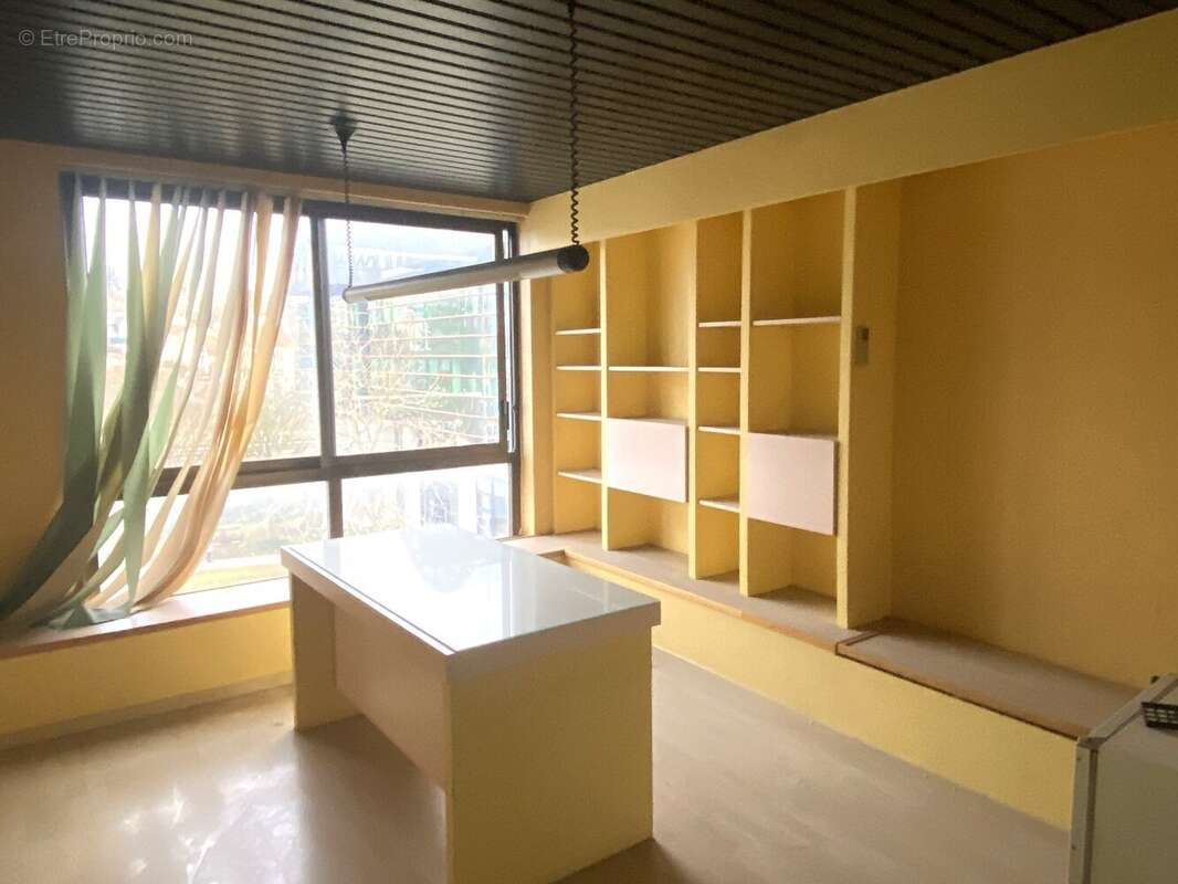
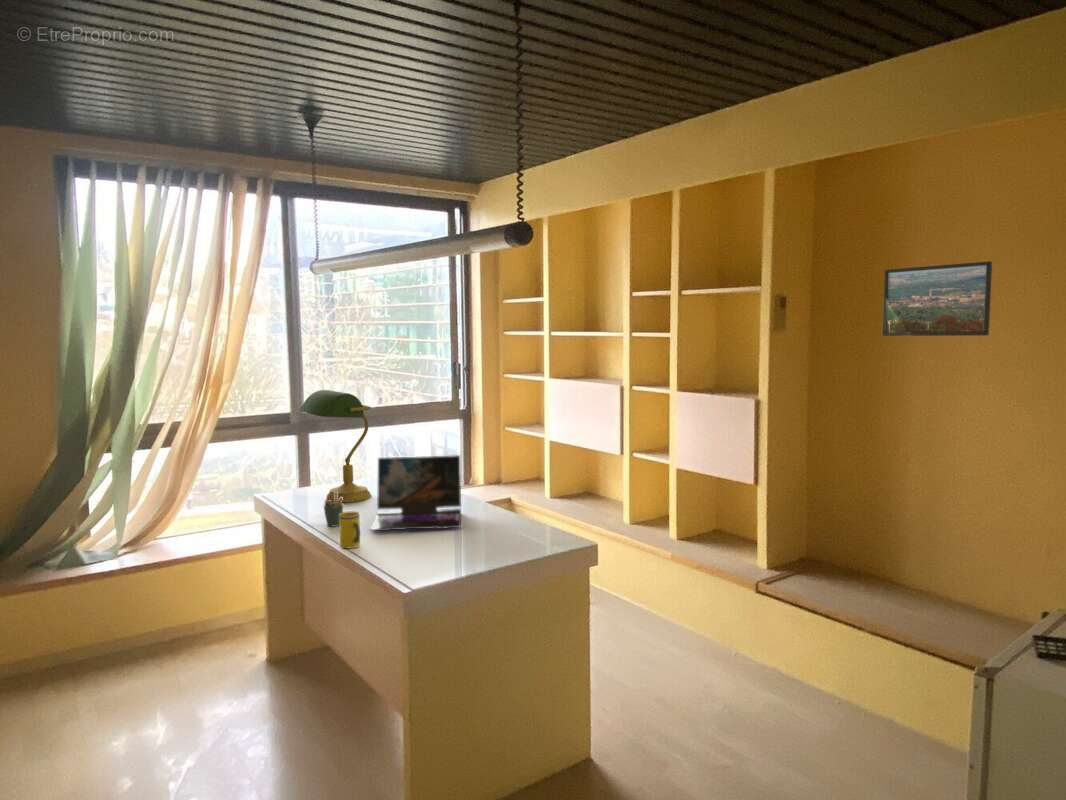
+ mug [338,511,361,549]
+ pen holder [322,492,345,527]
+ desk lamp [298,389,372,503]
+ laptop [369,454,462,532]
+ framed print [881,260,993,337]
